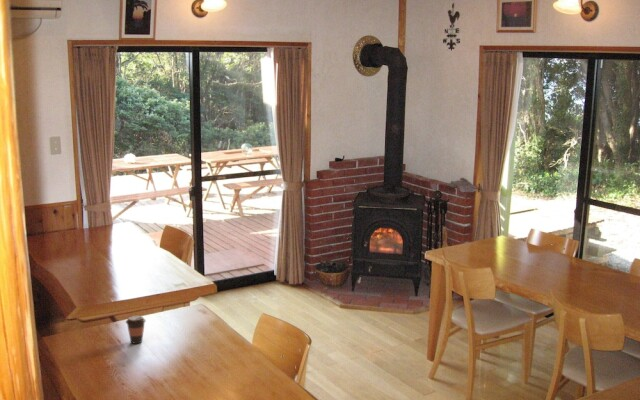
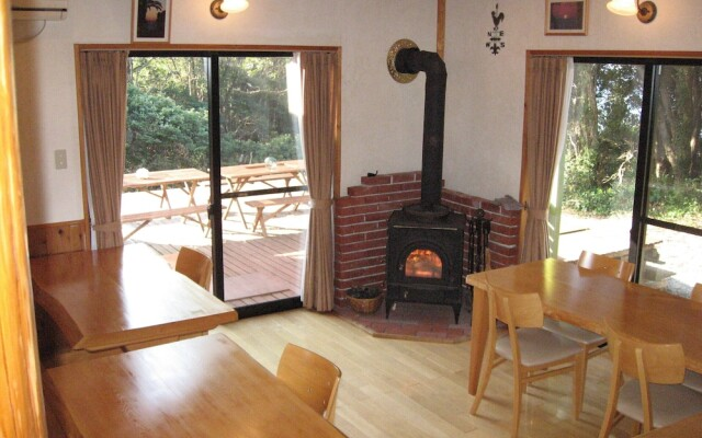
- coffee cup [125,315,147,345]
